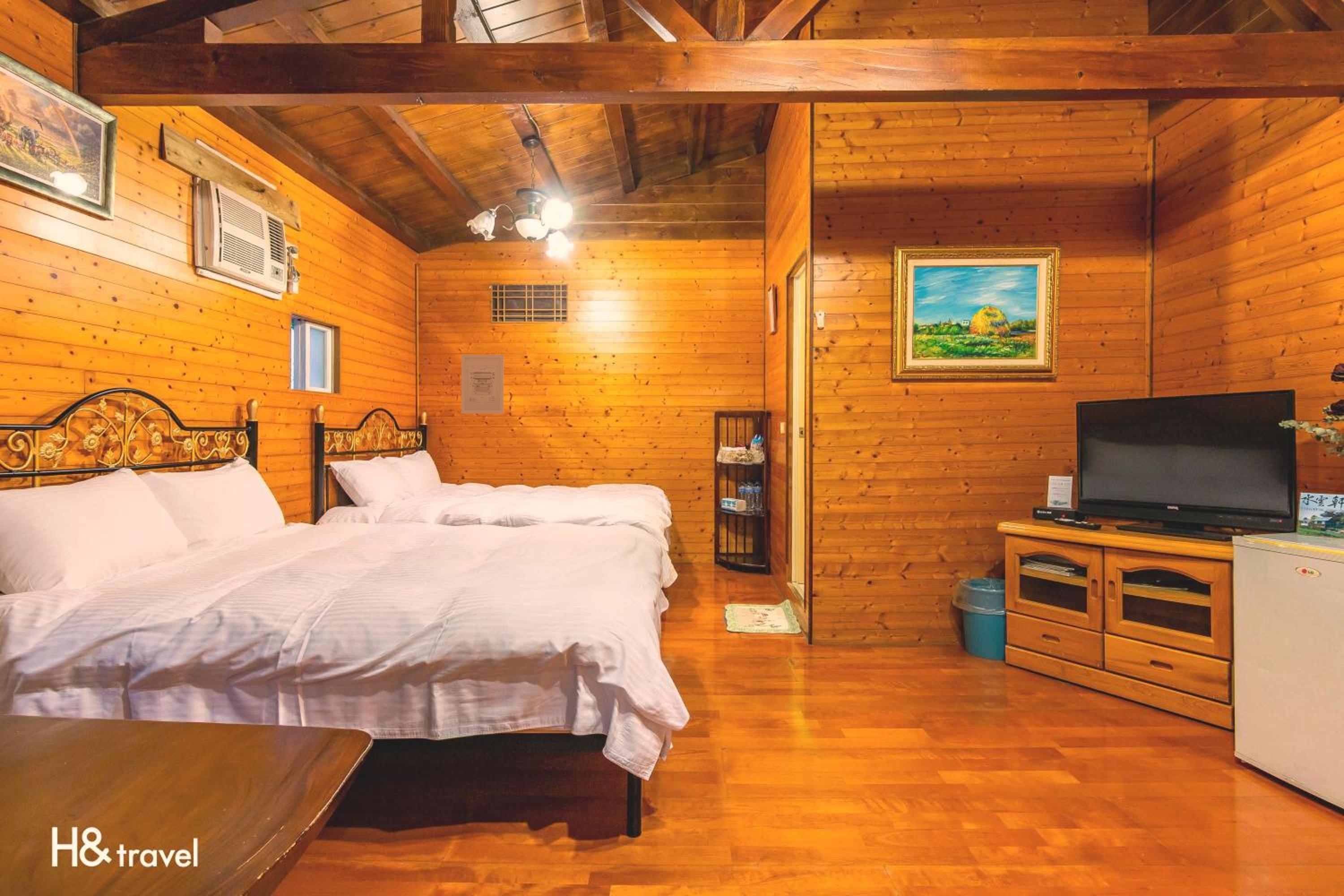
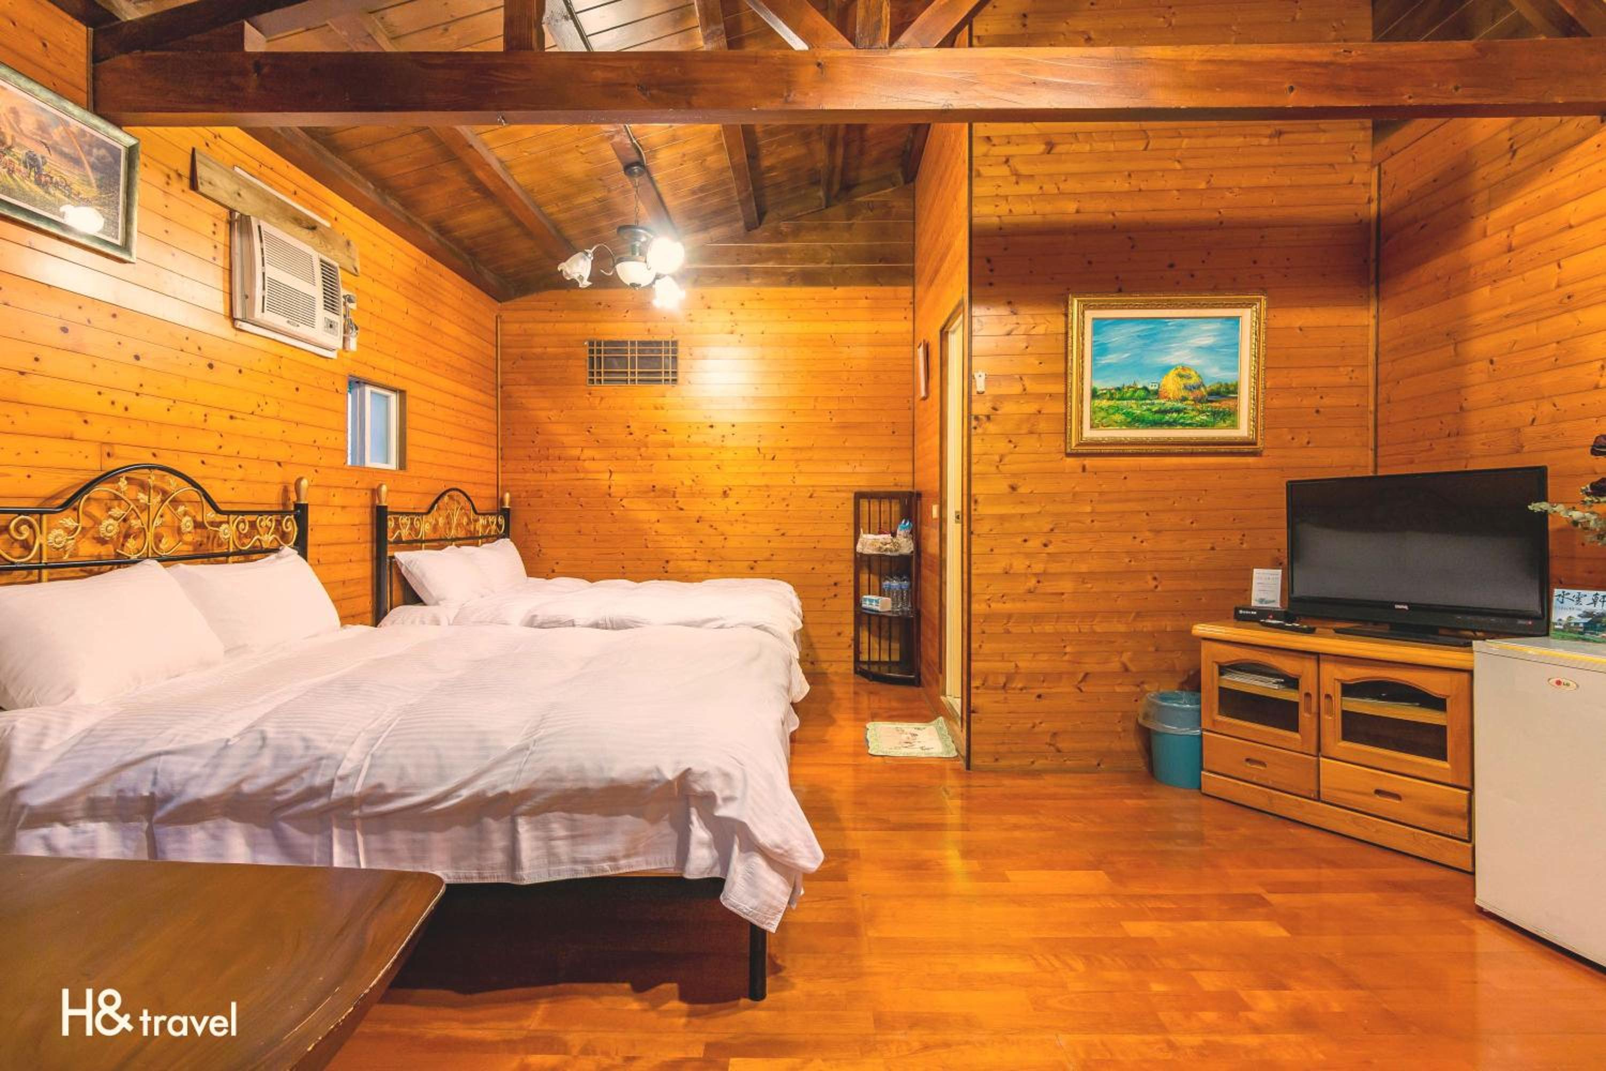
- wall art [461,354,504,414]
